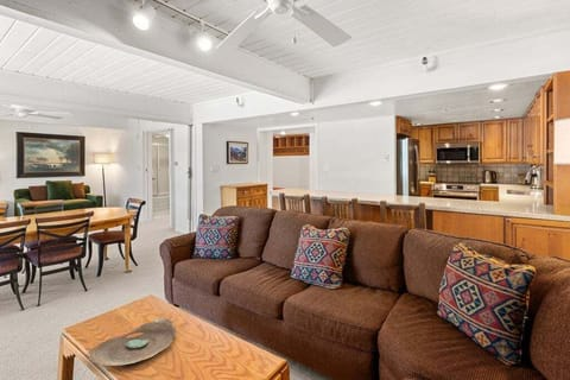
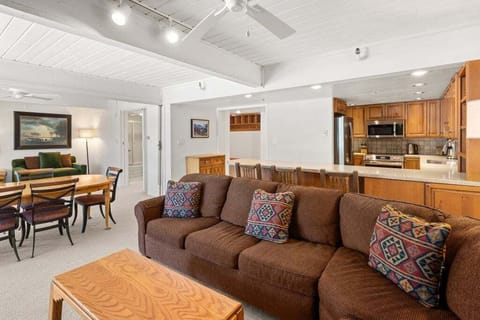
- decorative bowl [88,317,177,367]
